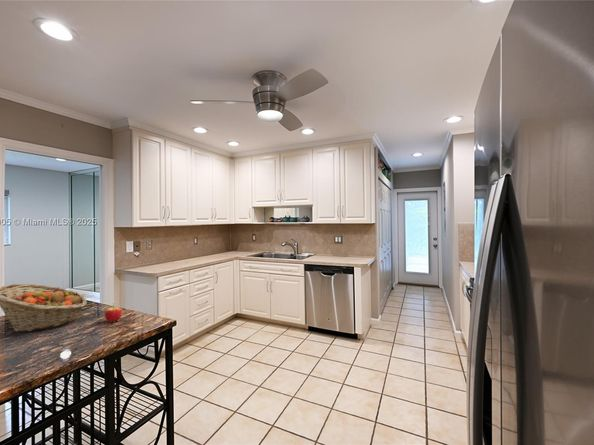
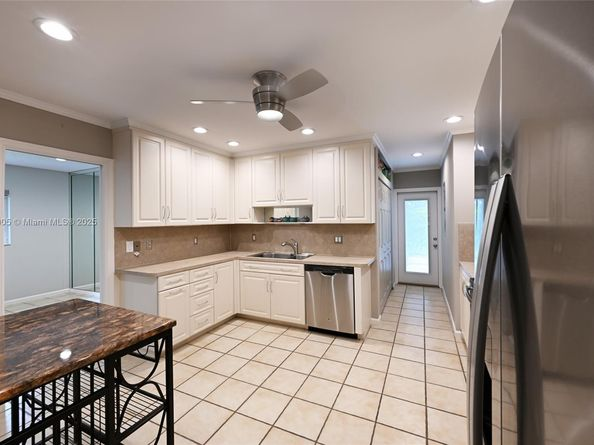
- fruit basket [0,283,88,333]
- apple [104,302,123,323]
